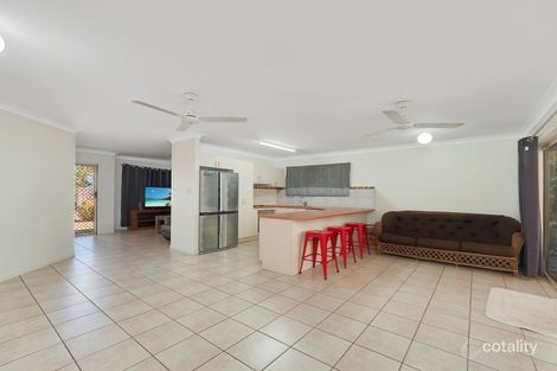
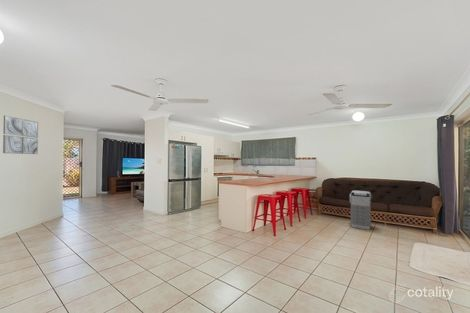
+ wall art [2,114,39,155]
+ grenade [348,190,373,231]
